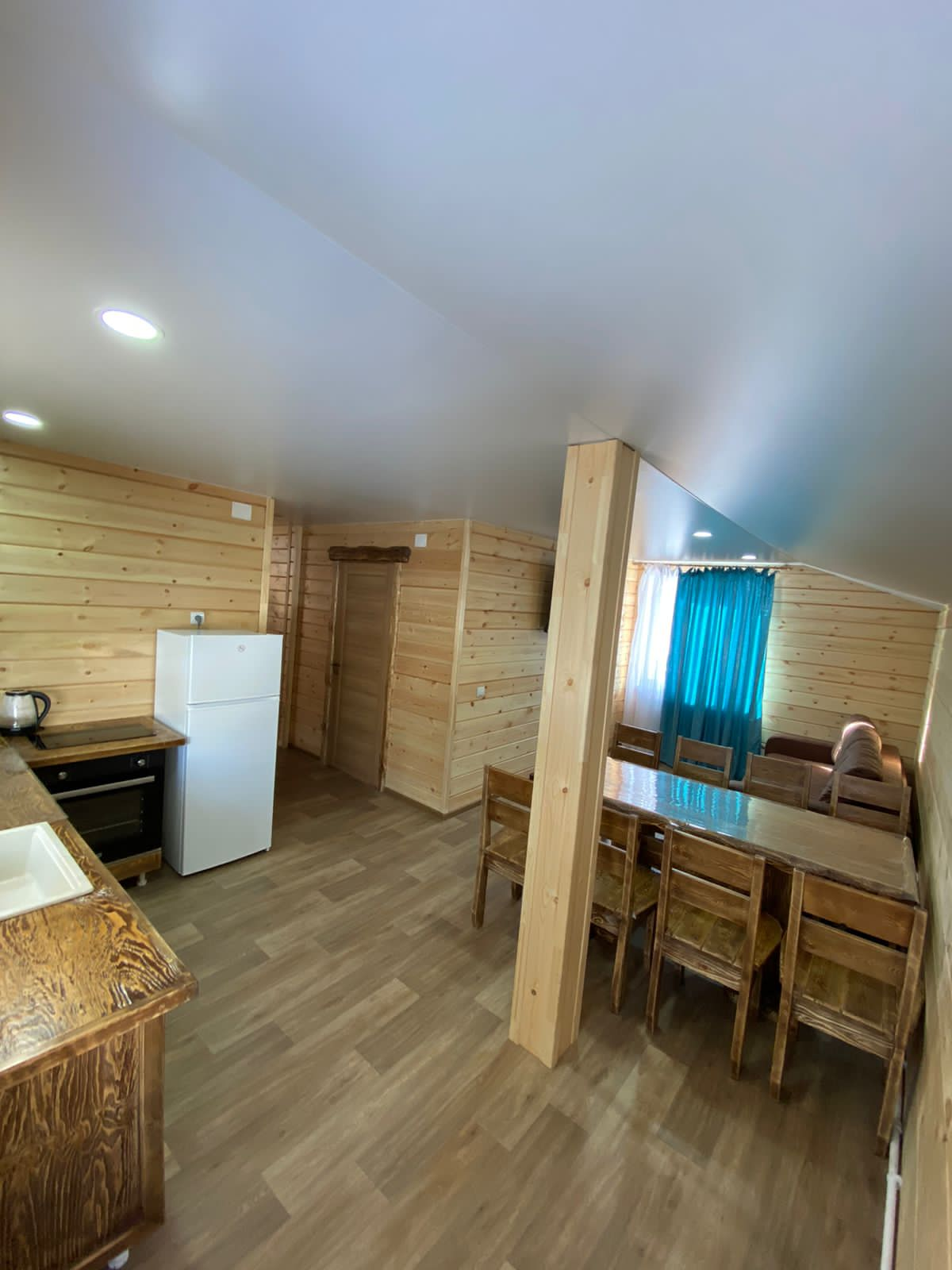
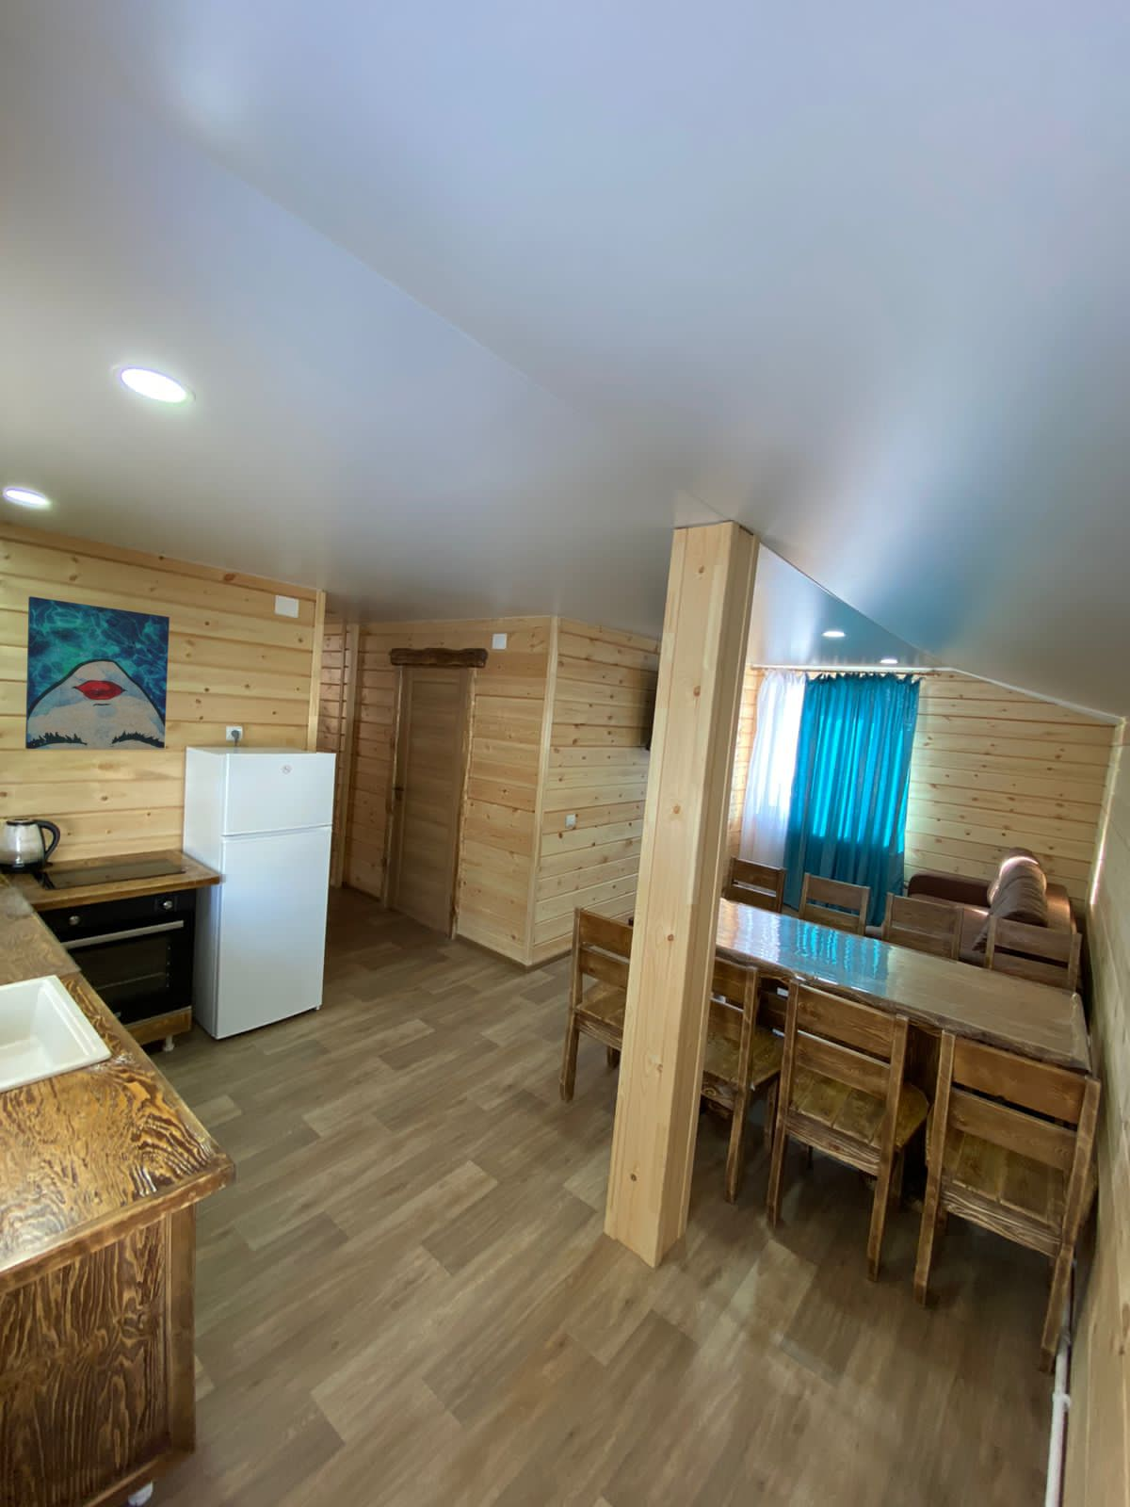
+ wall art [25,596,171,751]
